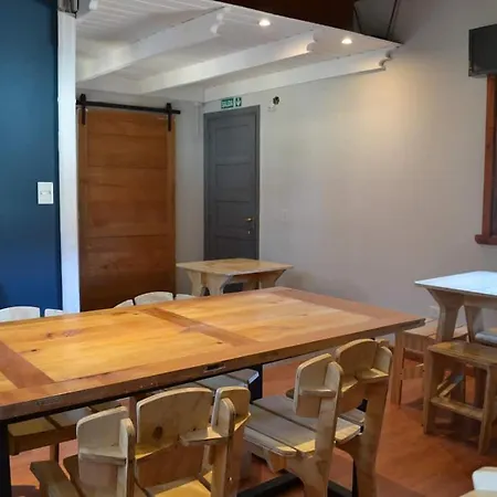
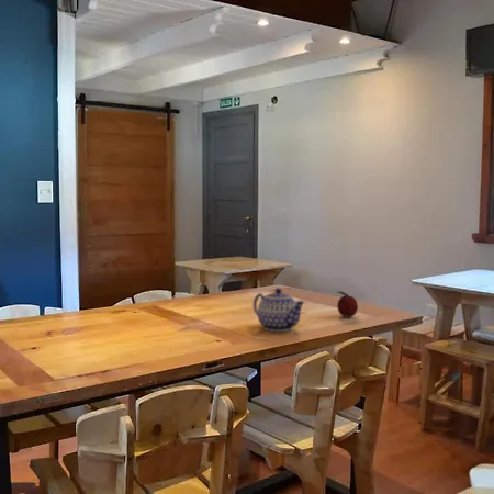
+ teapot [252,287,306,333]
+ fruit [335,290,359,318]
